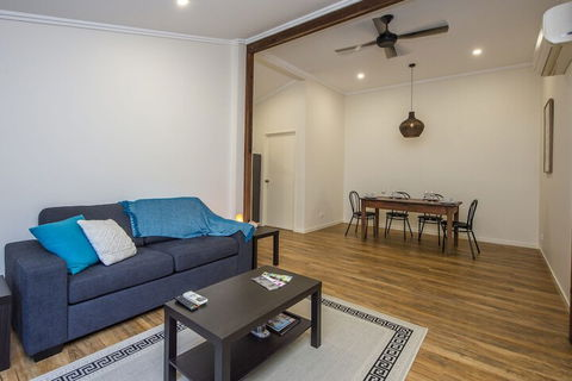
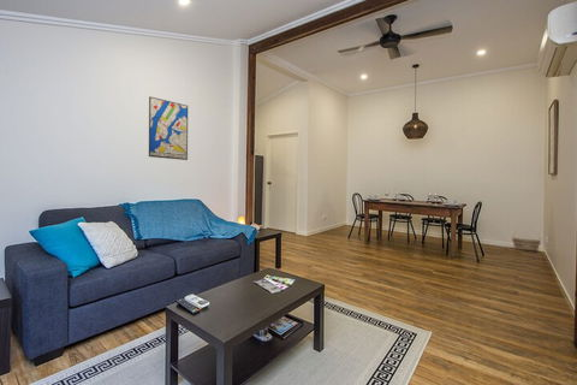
+ wall art [148,95,189,161]
+ basket [511,227,542,253]
